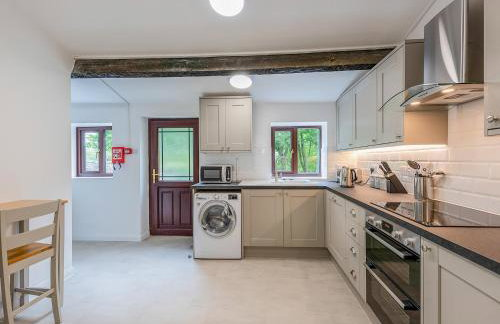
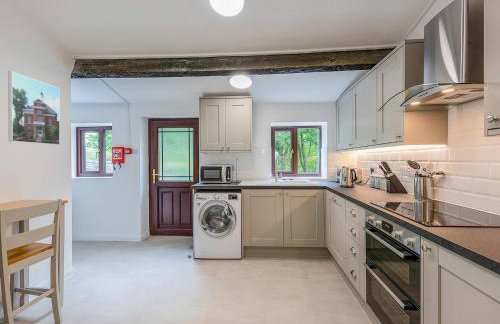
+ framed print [7,70,61,146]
